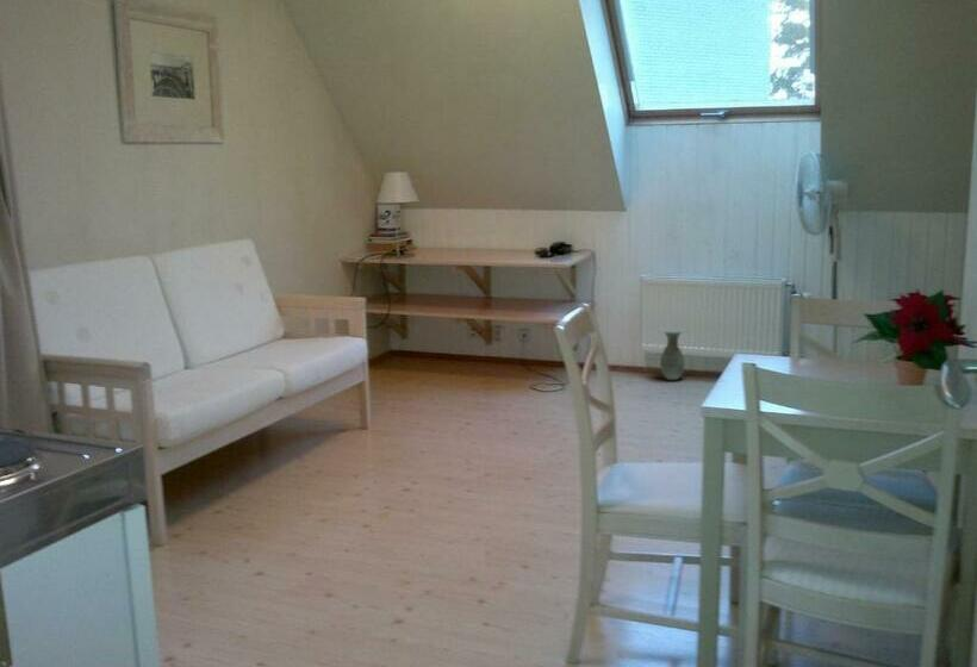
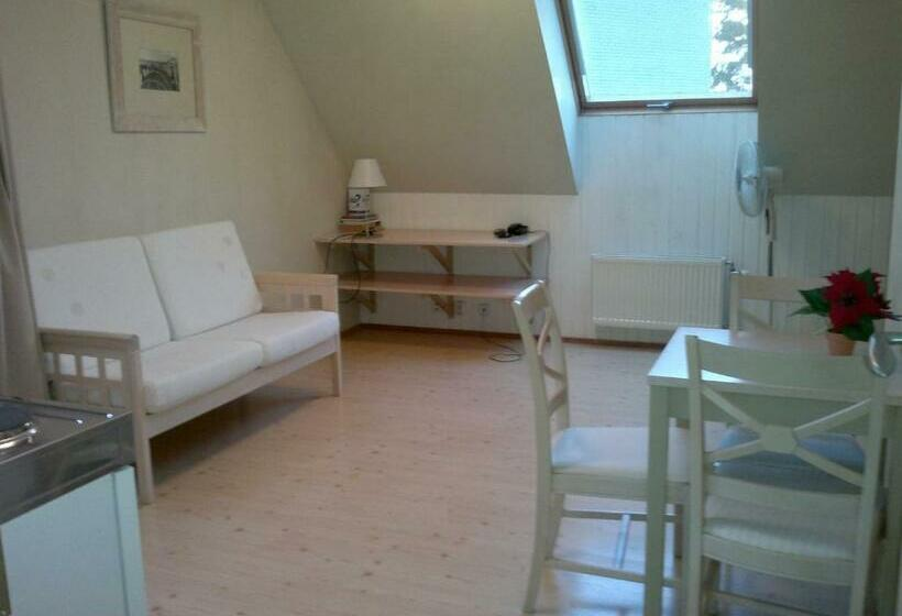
- ceramic jug [658,328,687,381]
